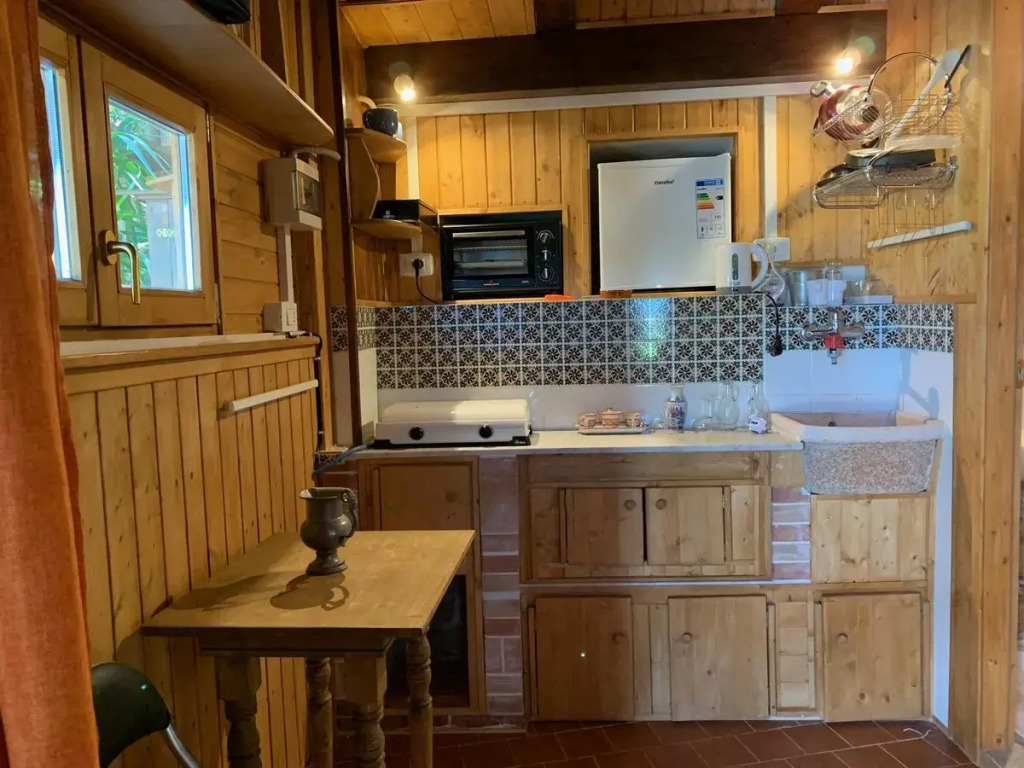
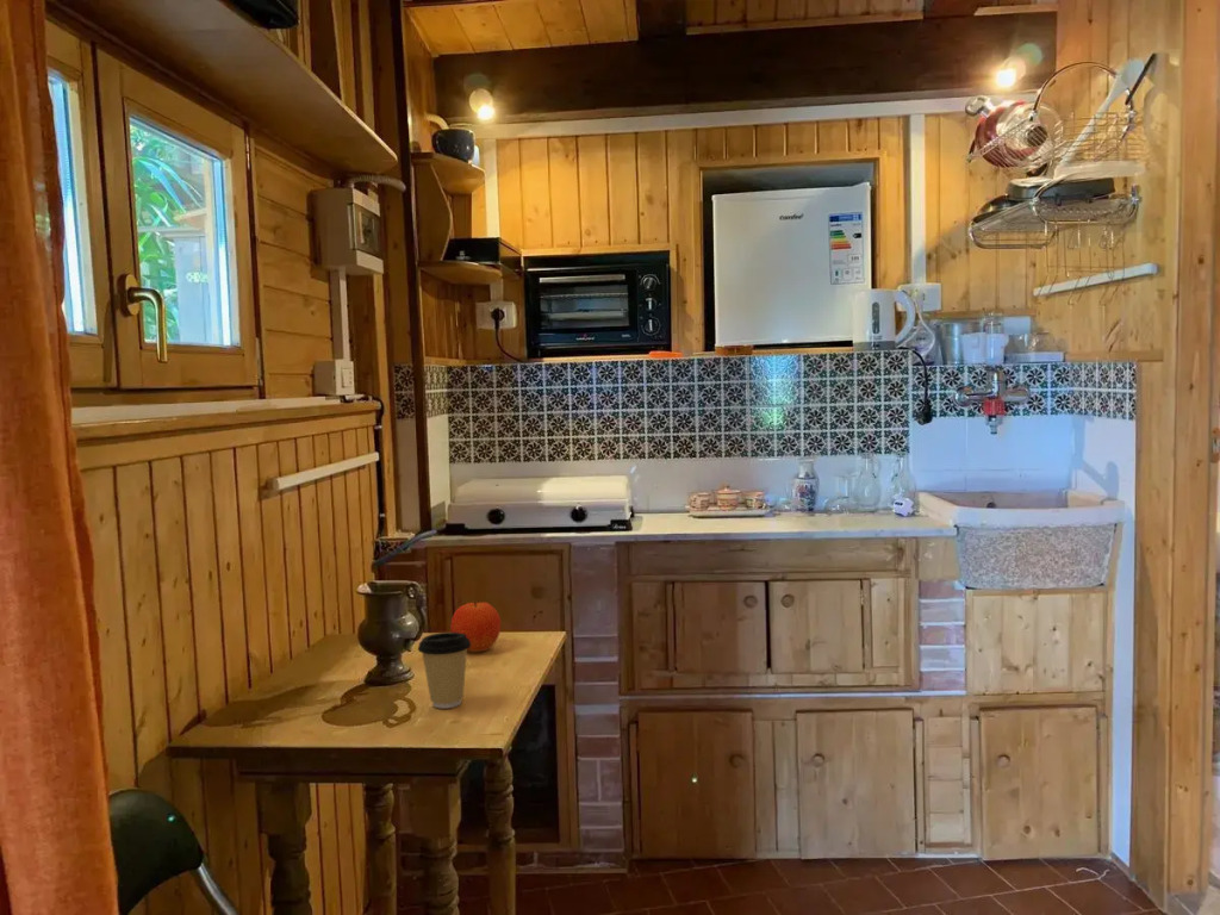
+ coffee cup [417,631,471,709]
+ fruit [449,602,502,653]
